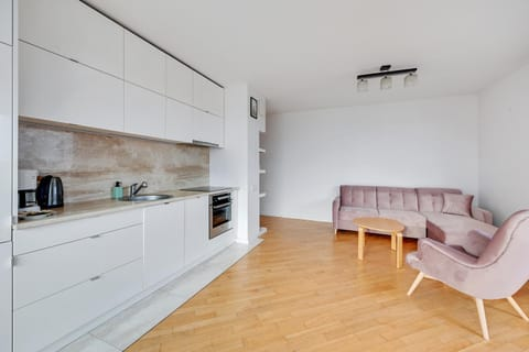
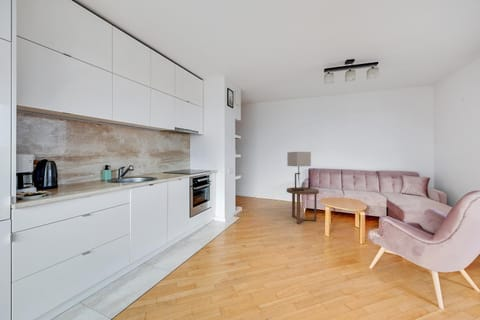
+ lamp [286,151,312,191]
+ side table [286,186,320,225]
